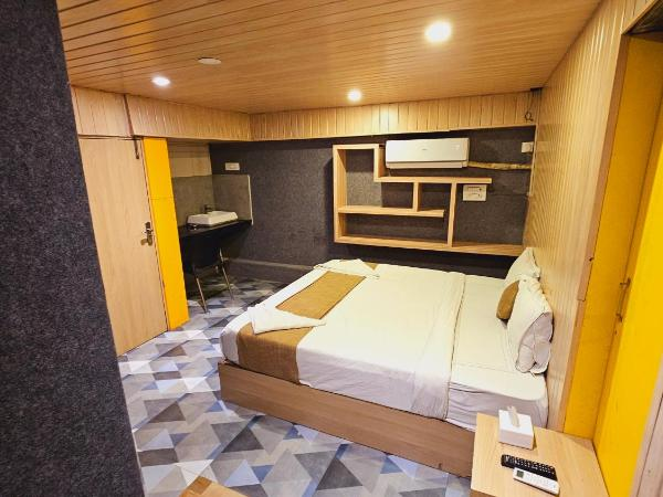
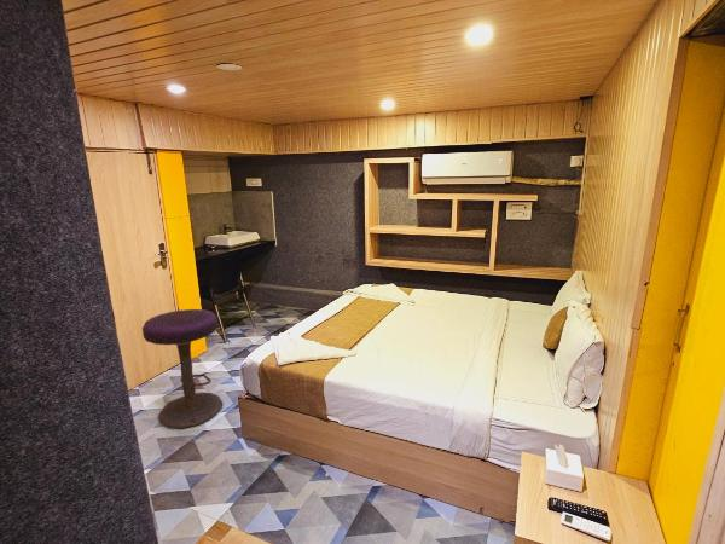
+ stool [141,308,224,429]
